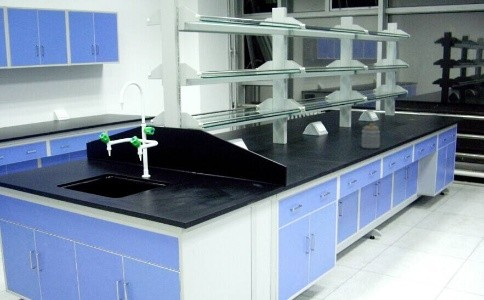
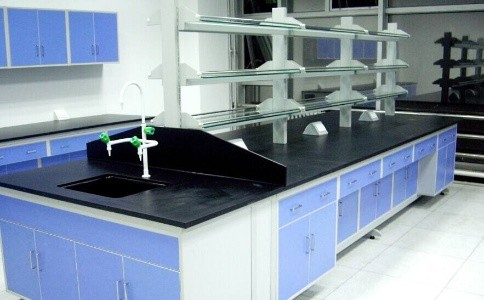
- jar [361,122,381,149]
